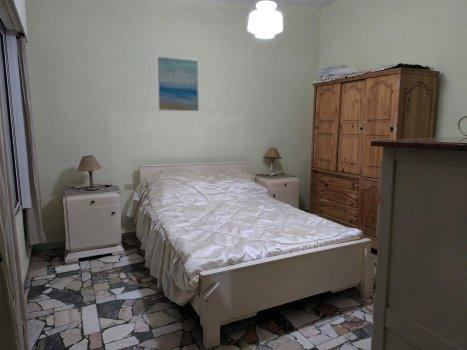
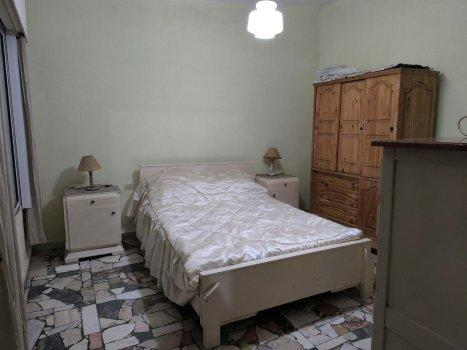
- wall art [156,56,200,112]
